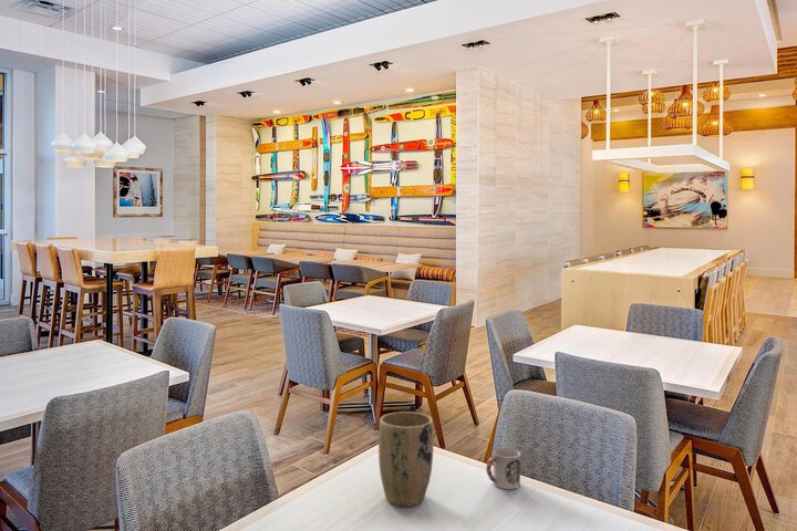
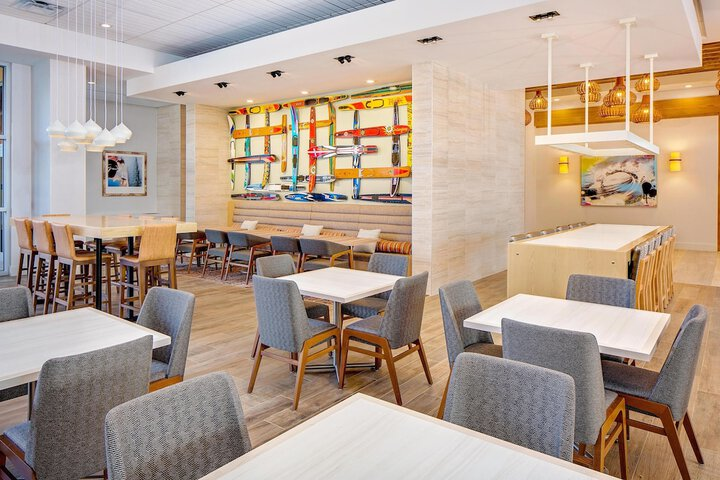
- cup [485,447,521,490]
- plant pot [377,410,435,508]
